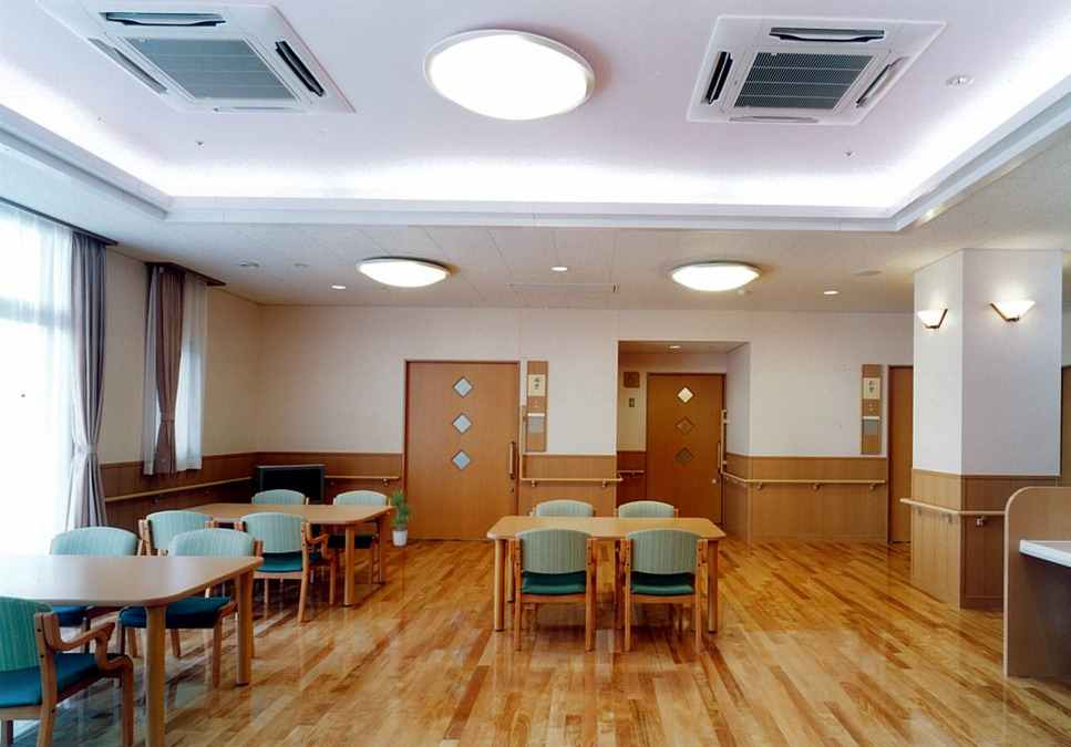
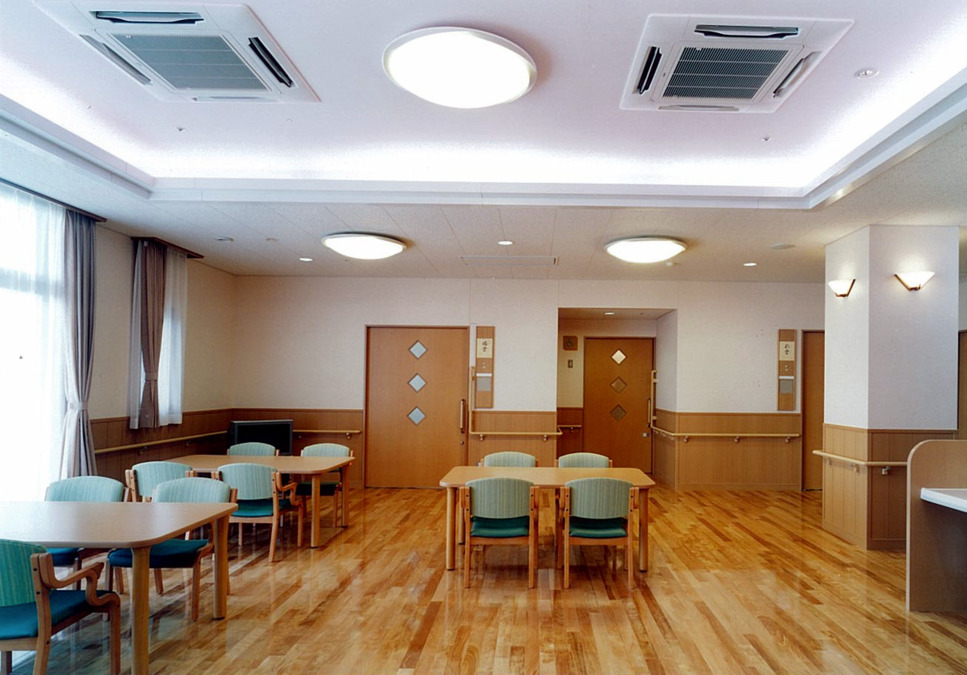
- potted plant [388,488,420,547]
